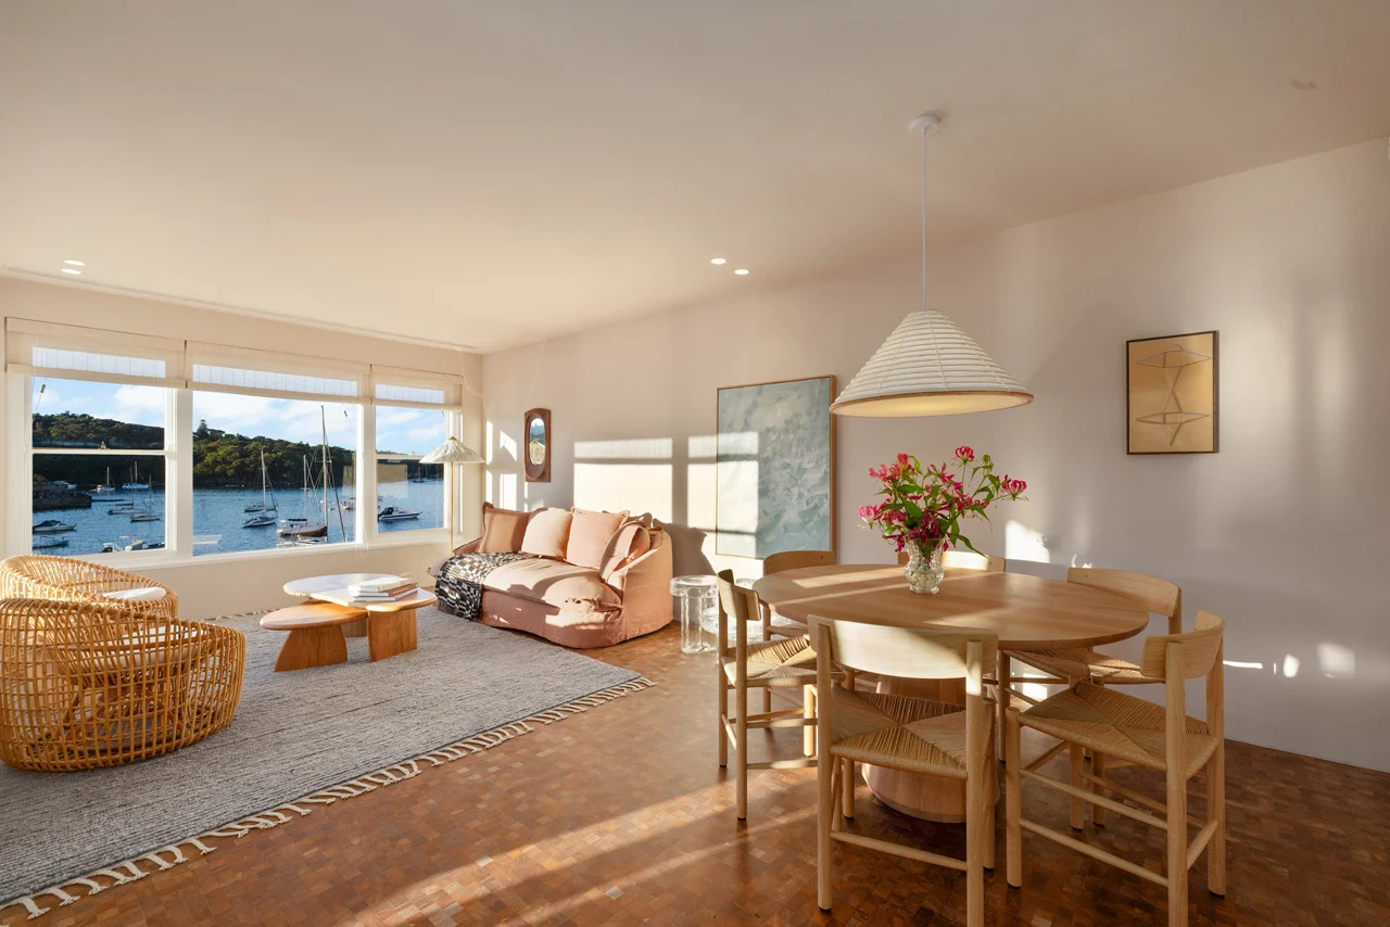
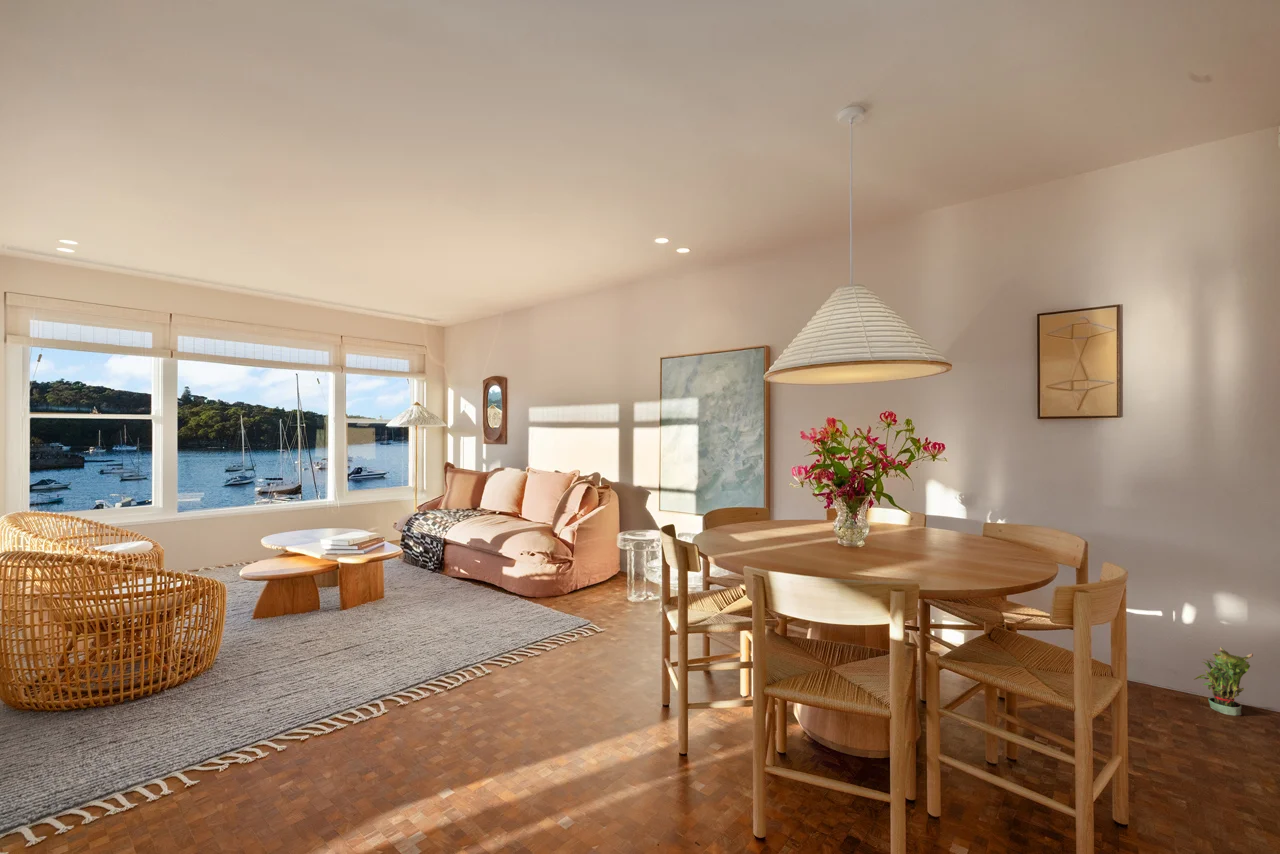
+ potted plant [1192,646,1254,717]
